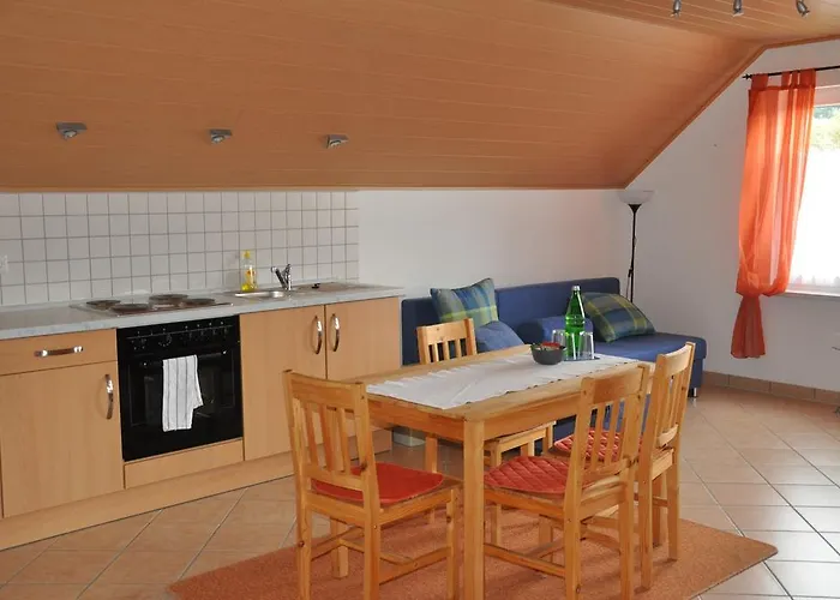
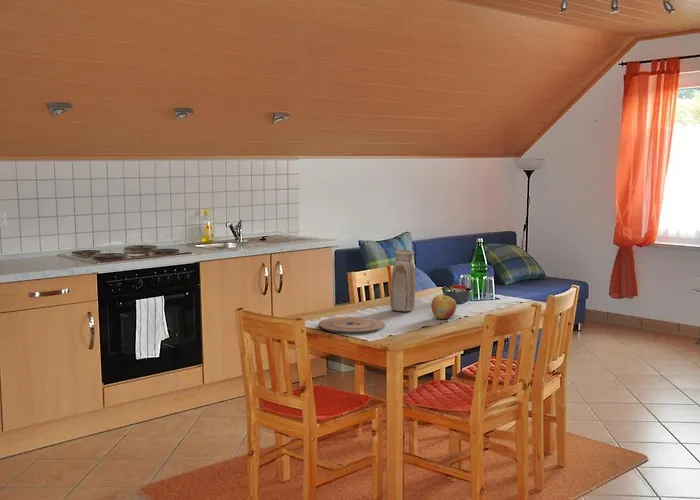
+ vase [389,249,416,312]
+ plate [318,316,385,335]
+ apple [430,294,457,320]
